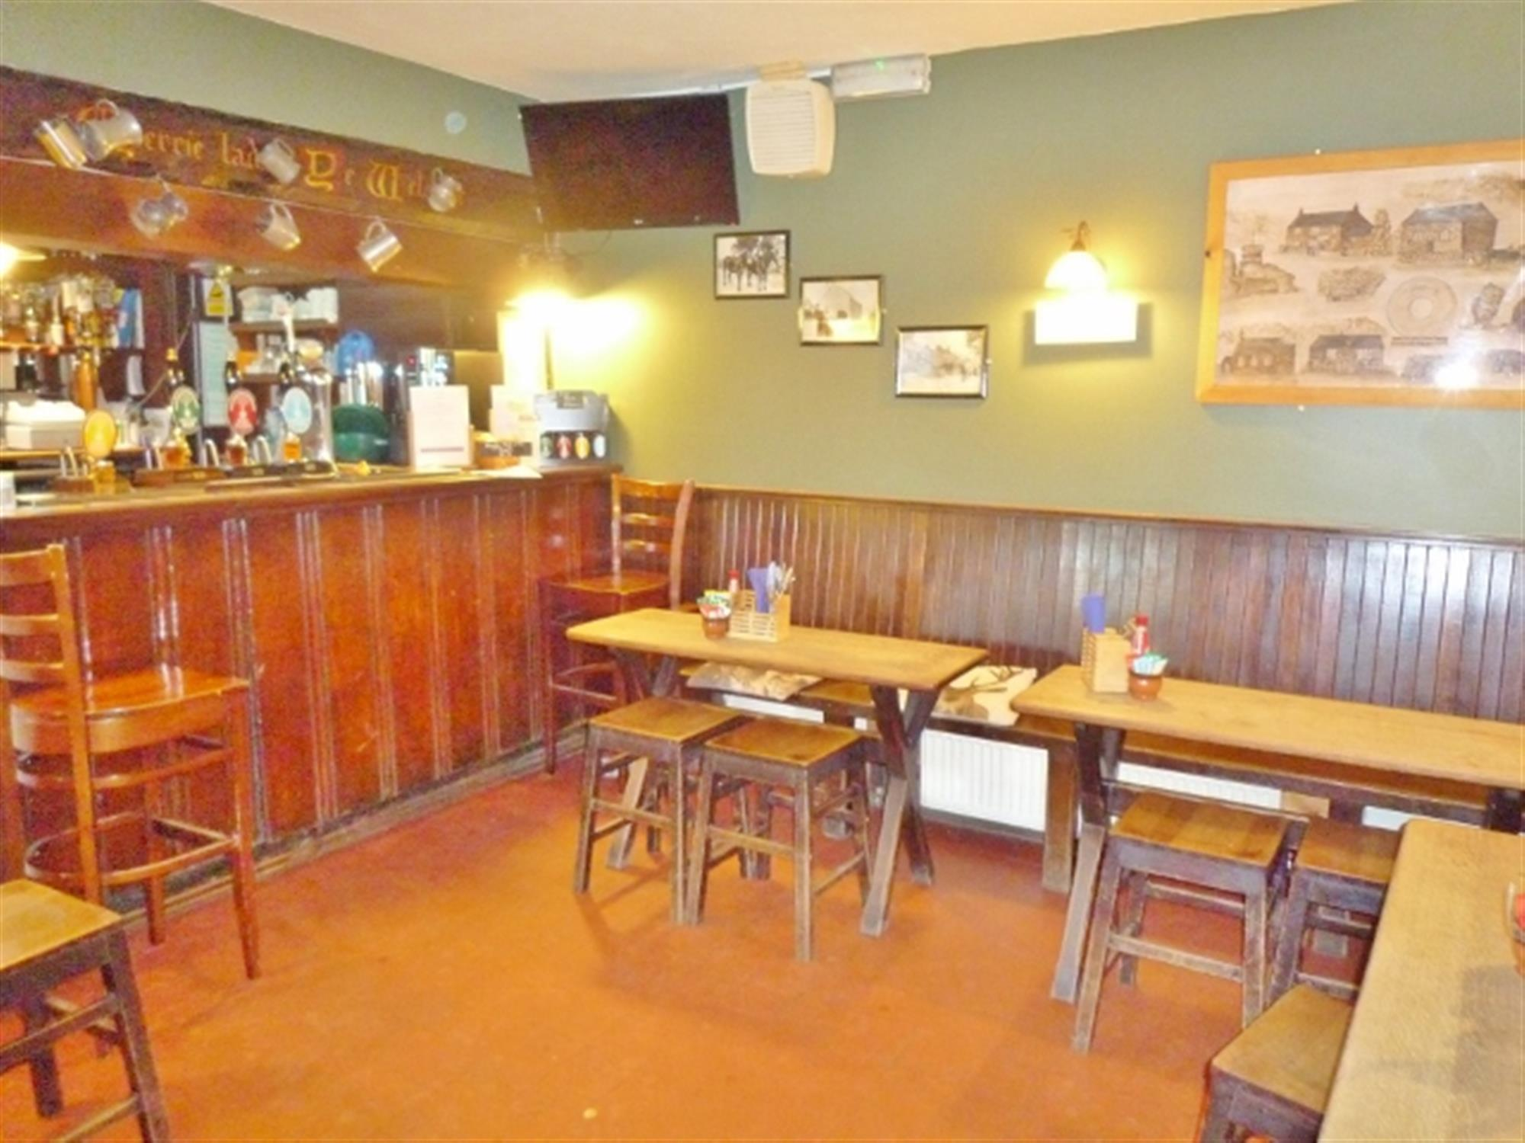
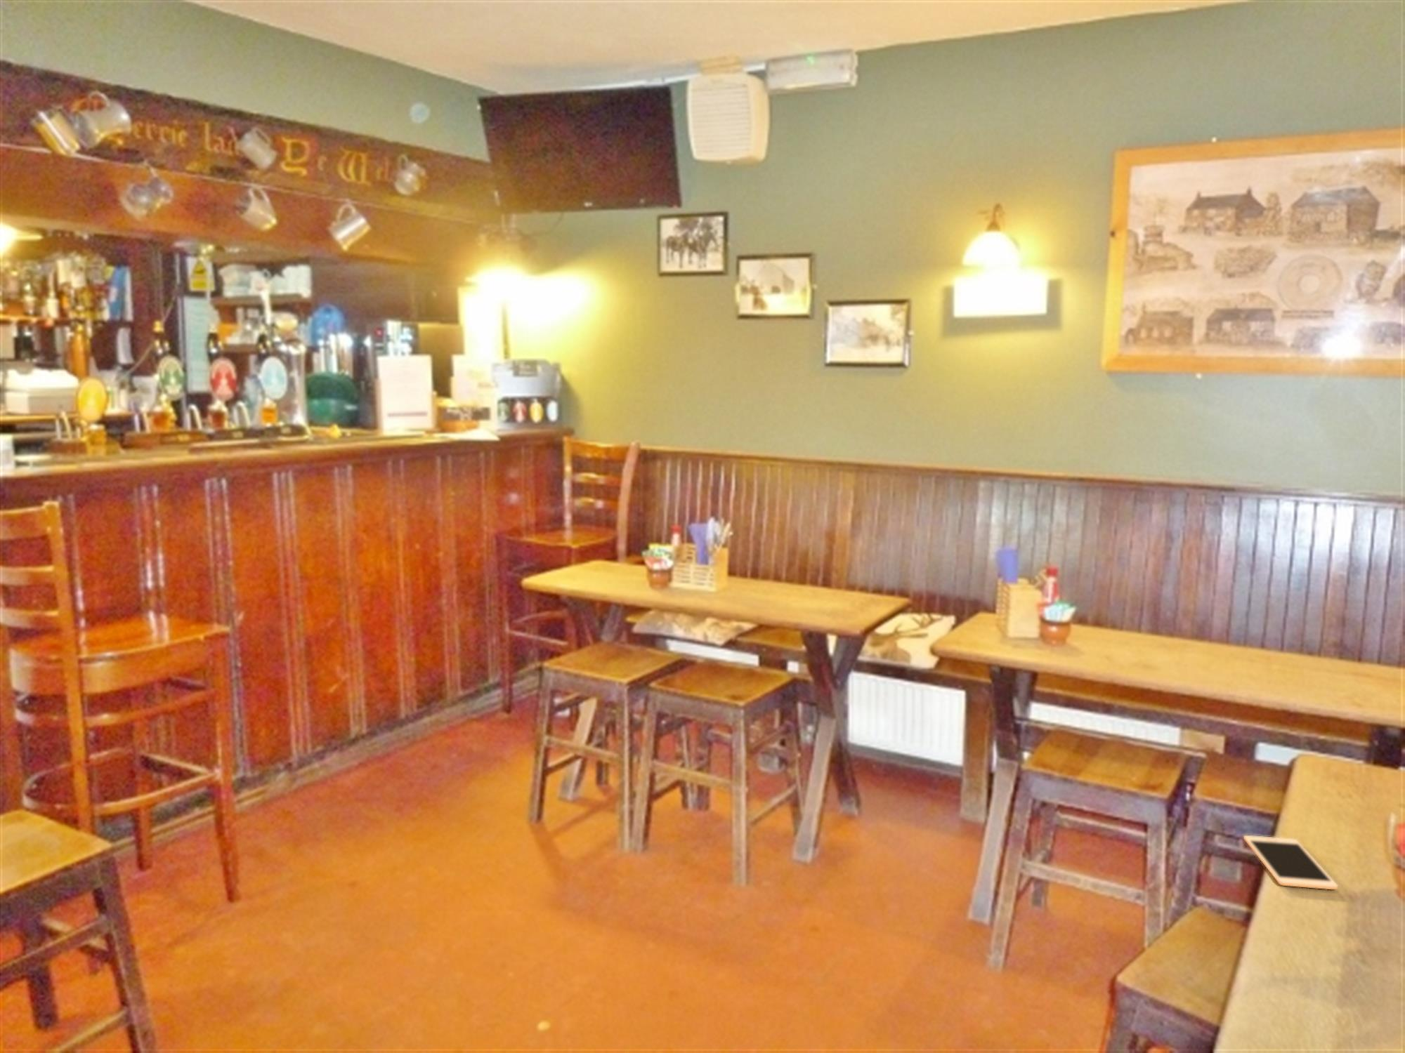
+ cell phone [1242,835,1339,890]
